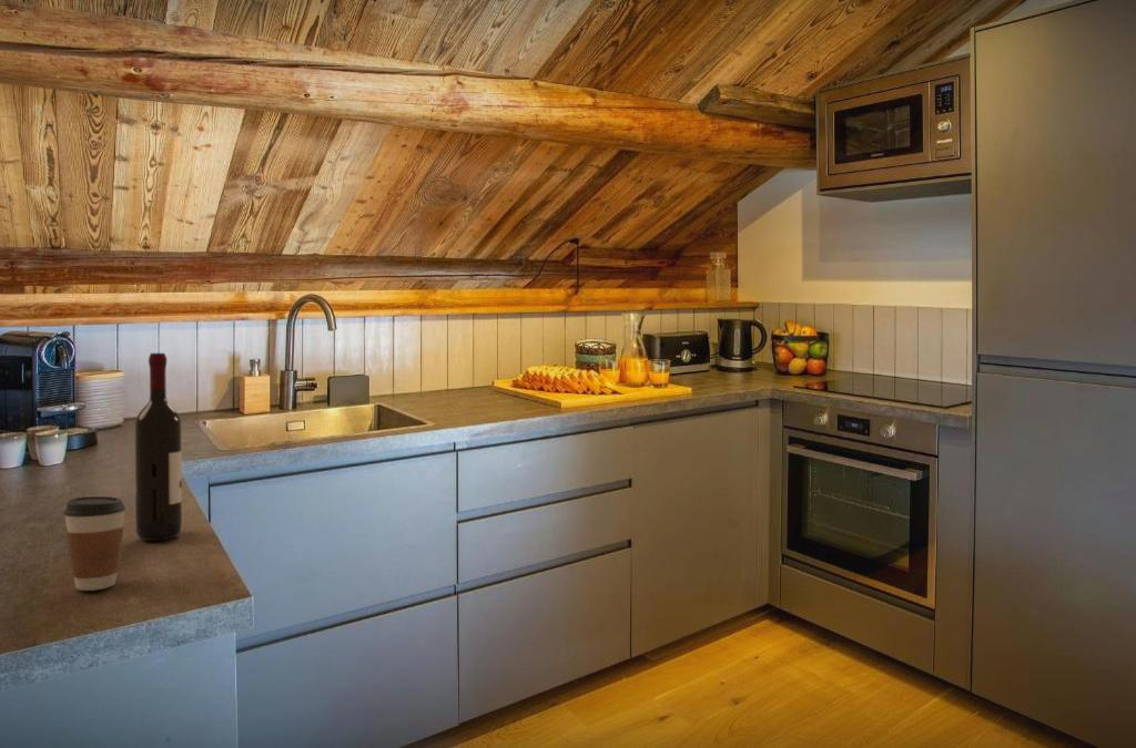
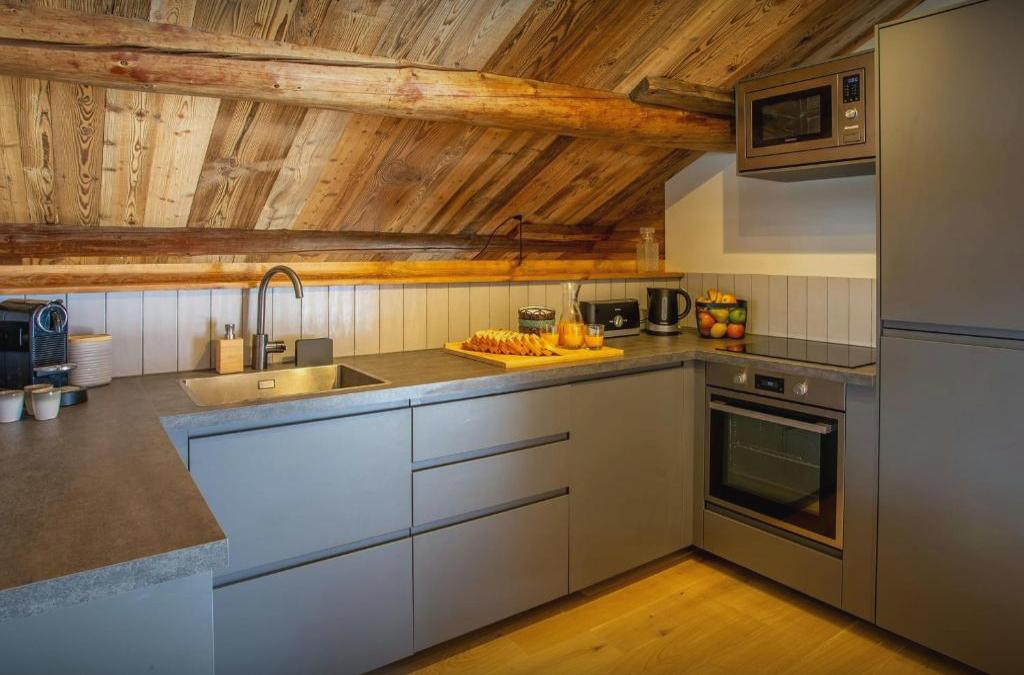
- coffee cup [62,495,126,592]
- wine bottle [134,352,183,542]
